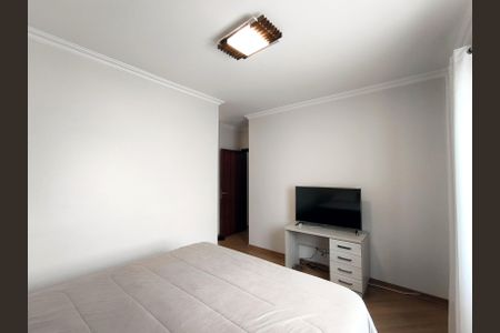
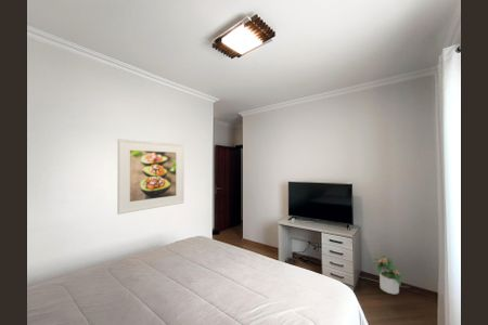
+ potted plant [370,255,406,295]
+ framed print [116,138,185,216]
